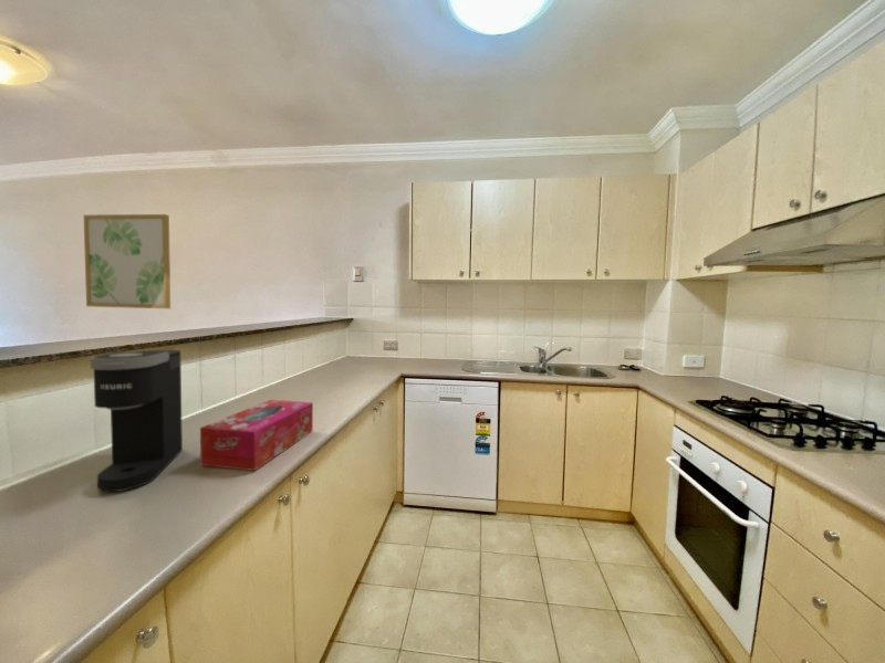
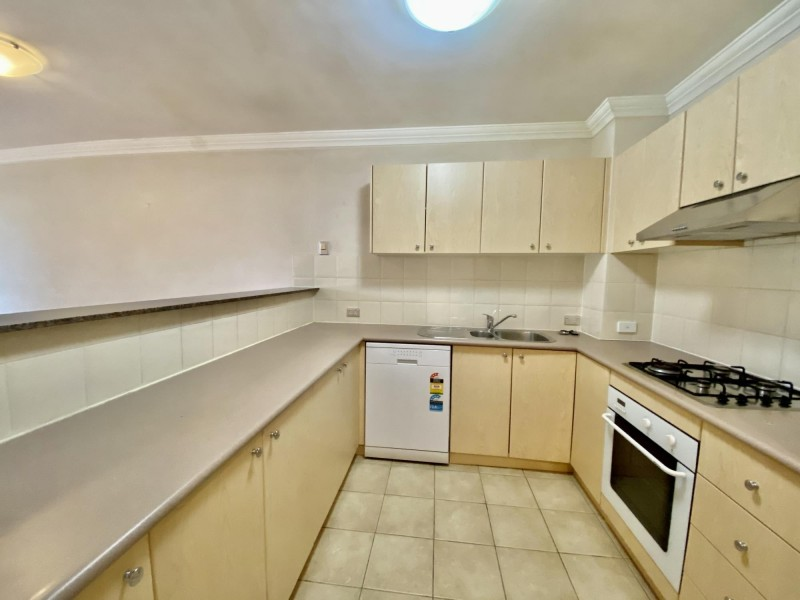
- wall art [83,213,171,309]
- coffee maker [90,349,184,493]
- tissue box [199,399,314,472]
